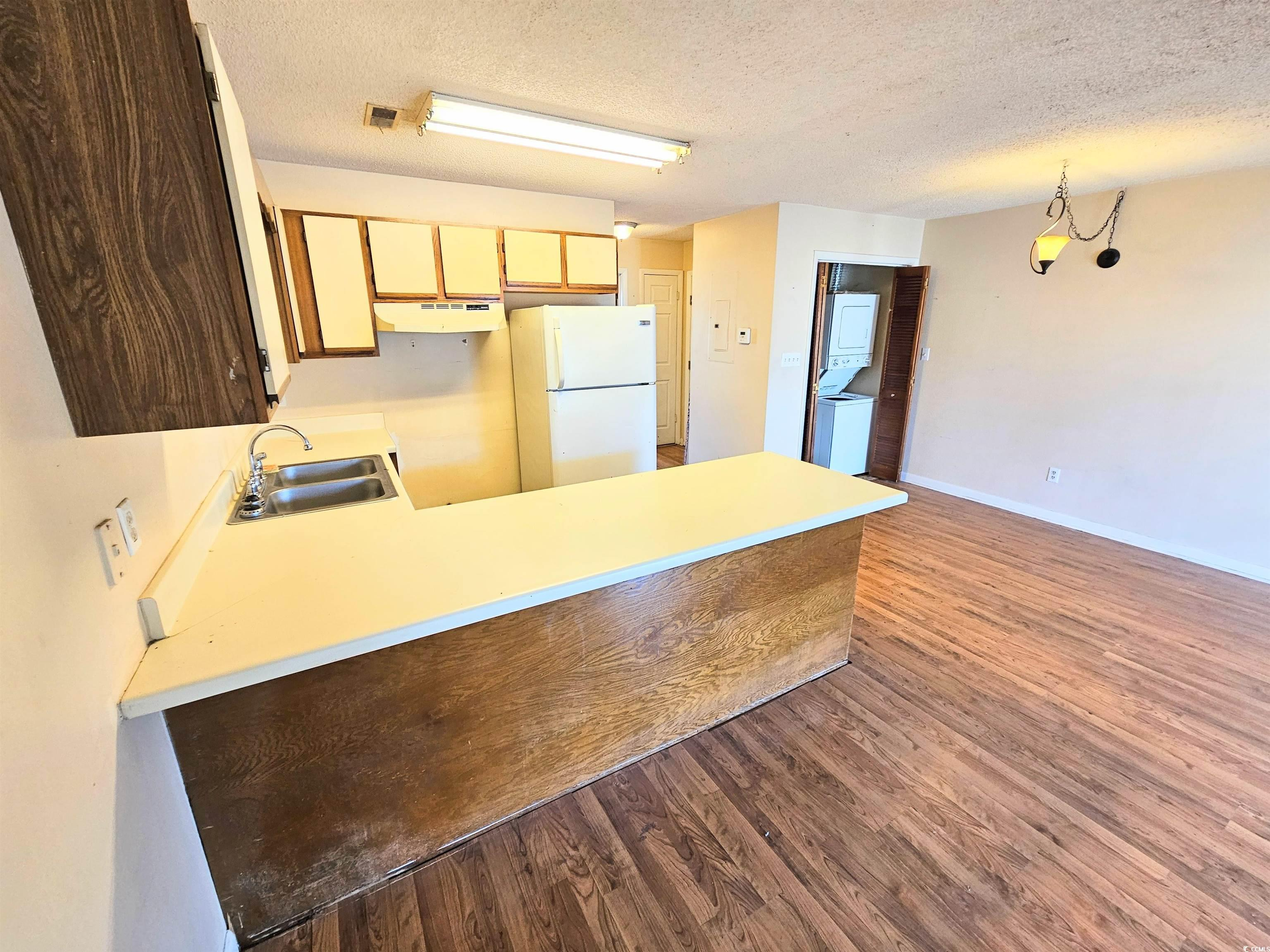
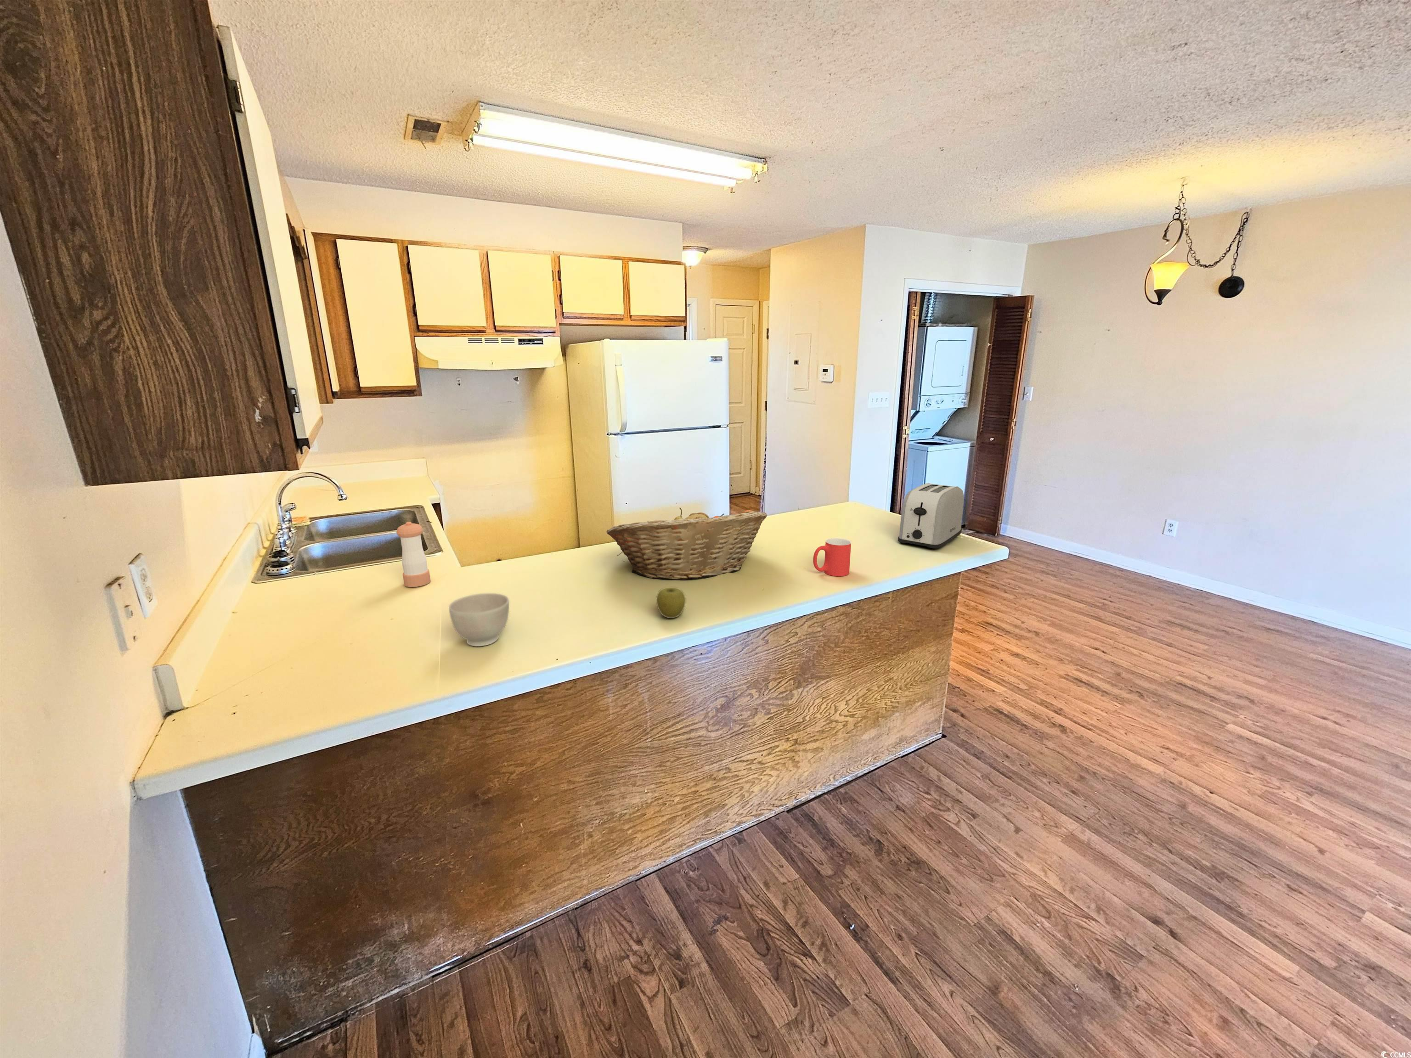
+ fruit basket [607,507,768,581]
+ apple [656,587,687,619]
+ bowl [448,592,510,647]
+ mug [812,538,851,577]
+ pepper shaker [396,521,431,587]
+ toaster [898,482,964,550]
